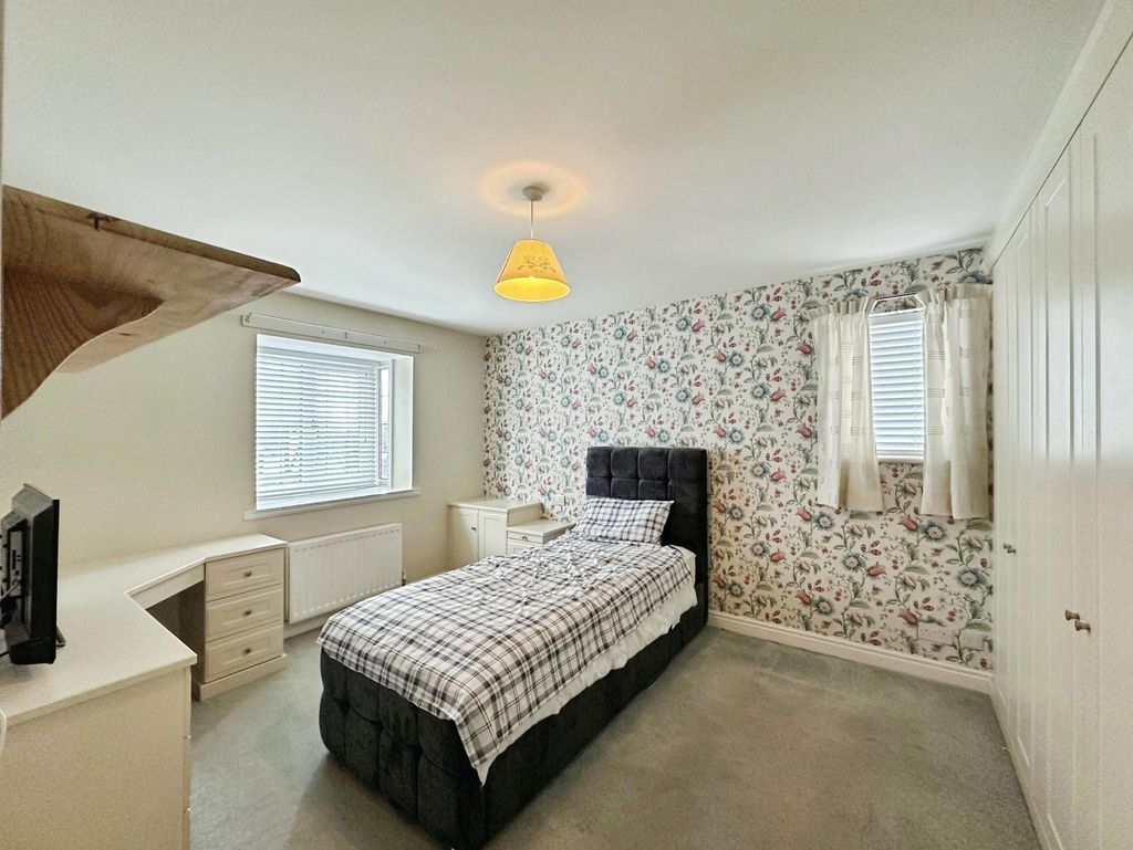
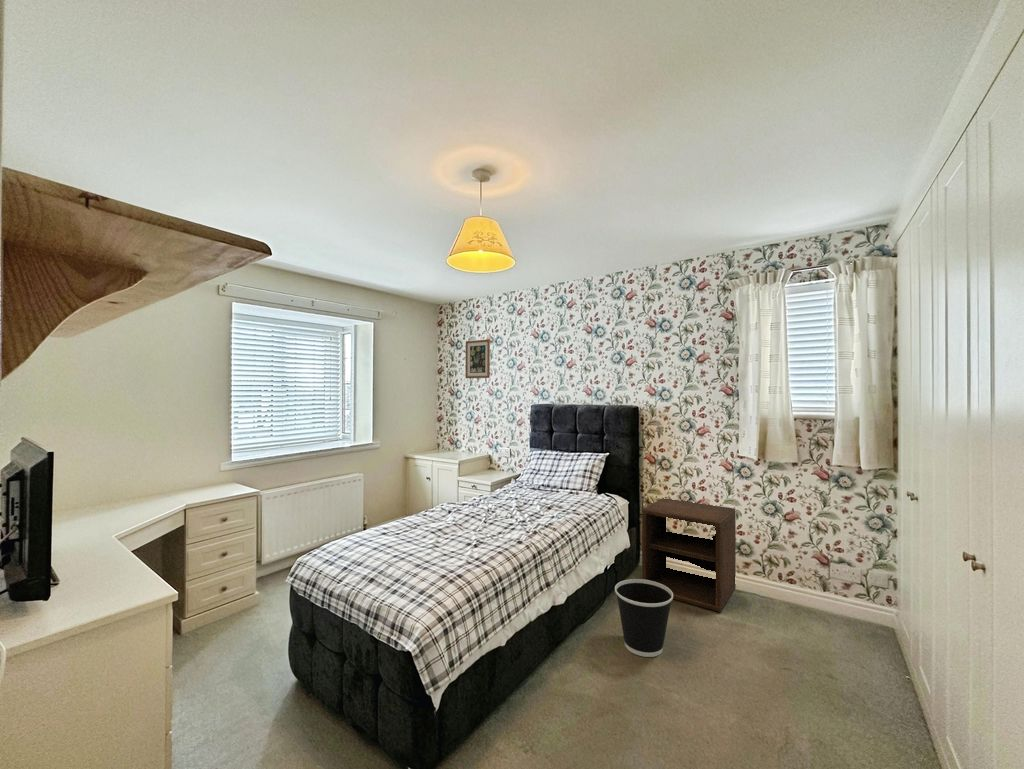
+ wastebasket [614,578,673,658]
+ nightstand [641,497,737,613]
+ wall art [465,338,491,379]
